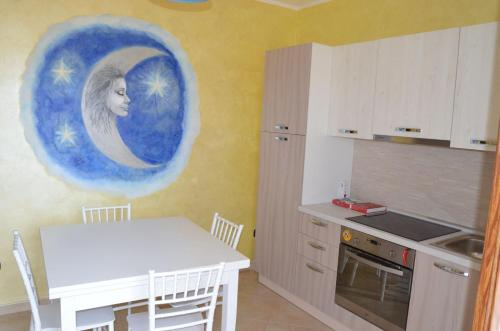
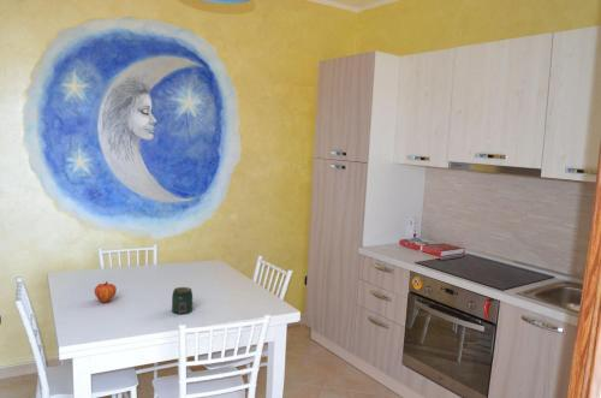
+ jar [171,286,194,315]
+ fruit [94,280,118,304]
